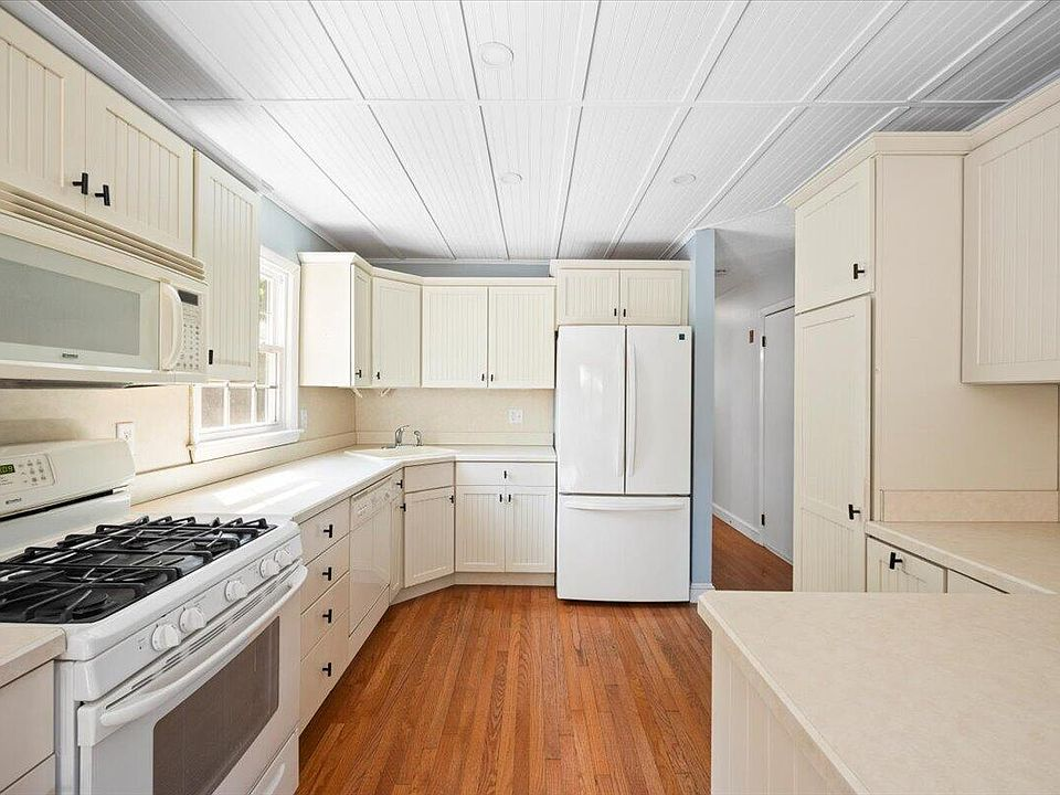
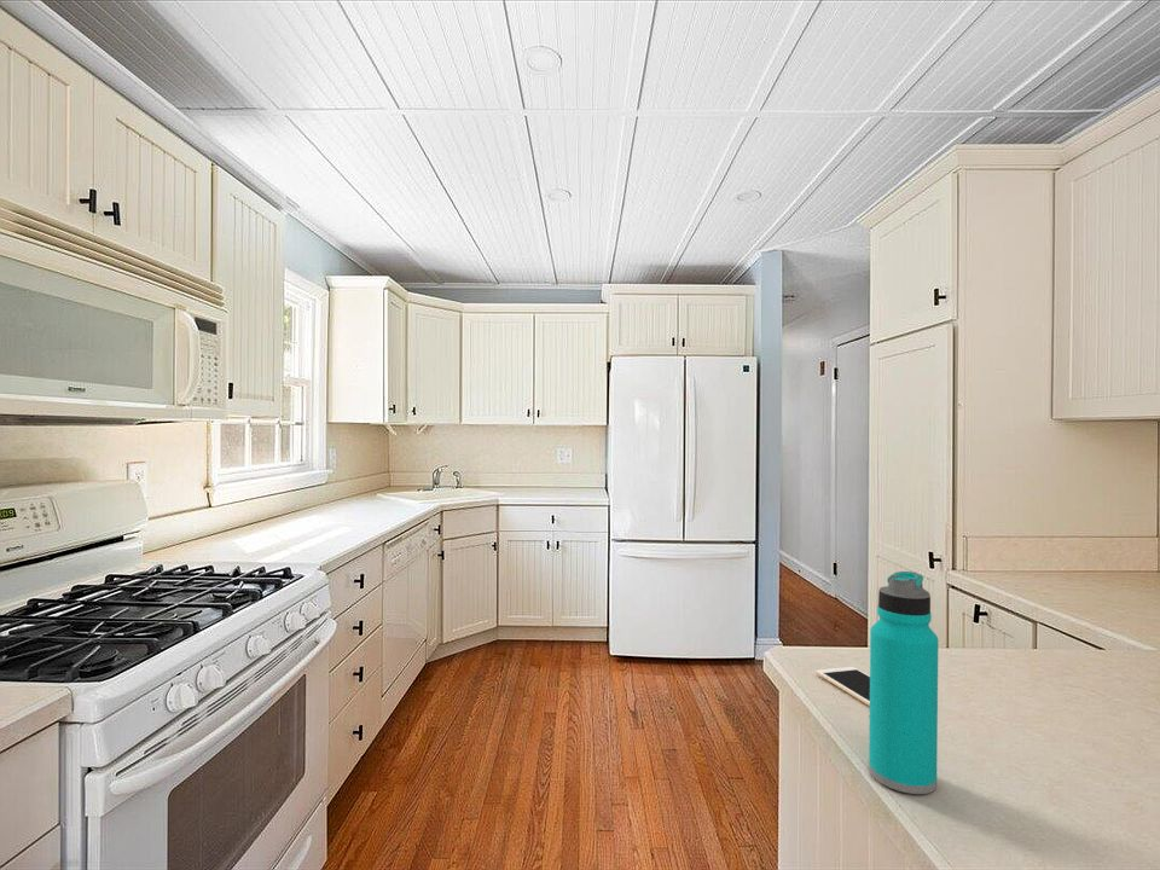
+ water bottle [868,570,939,795]
+ cell phone [816,666,870,707]
